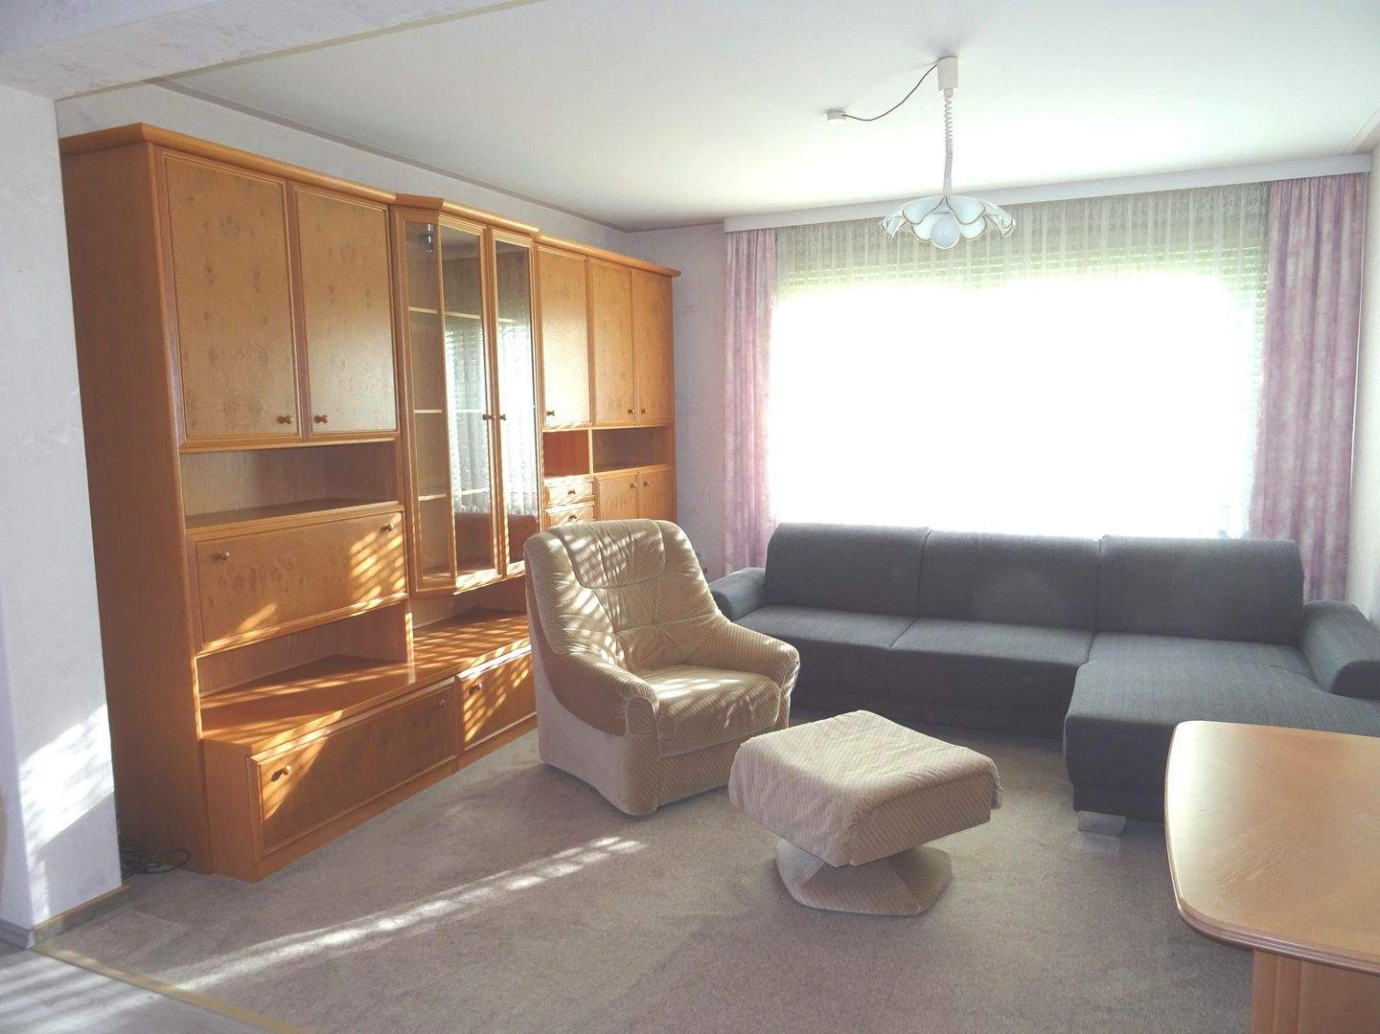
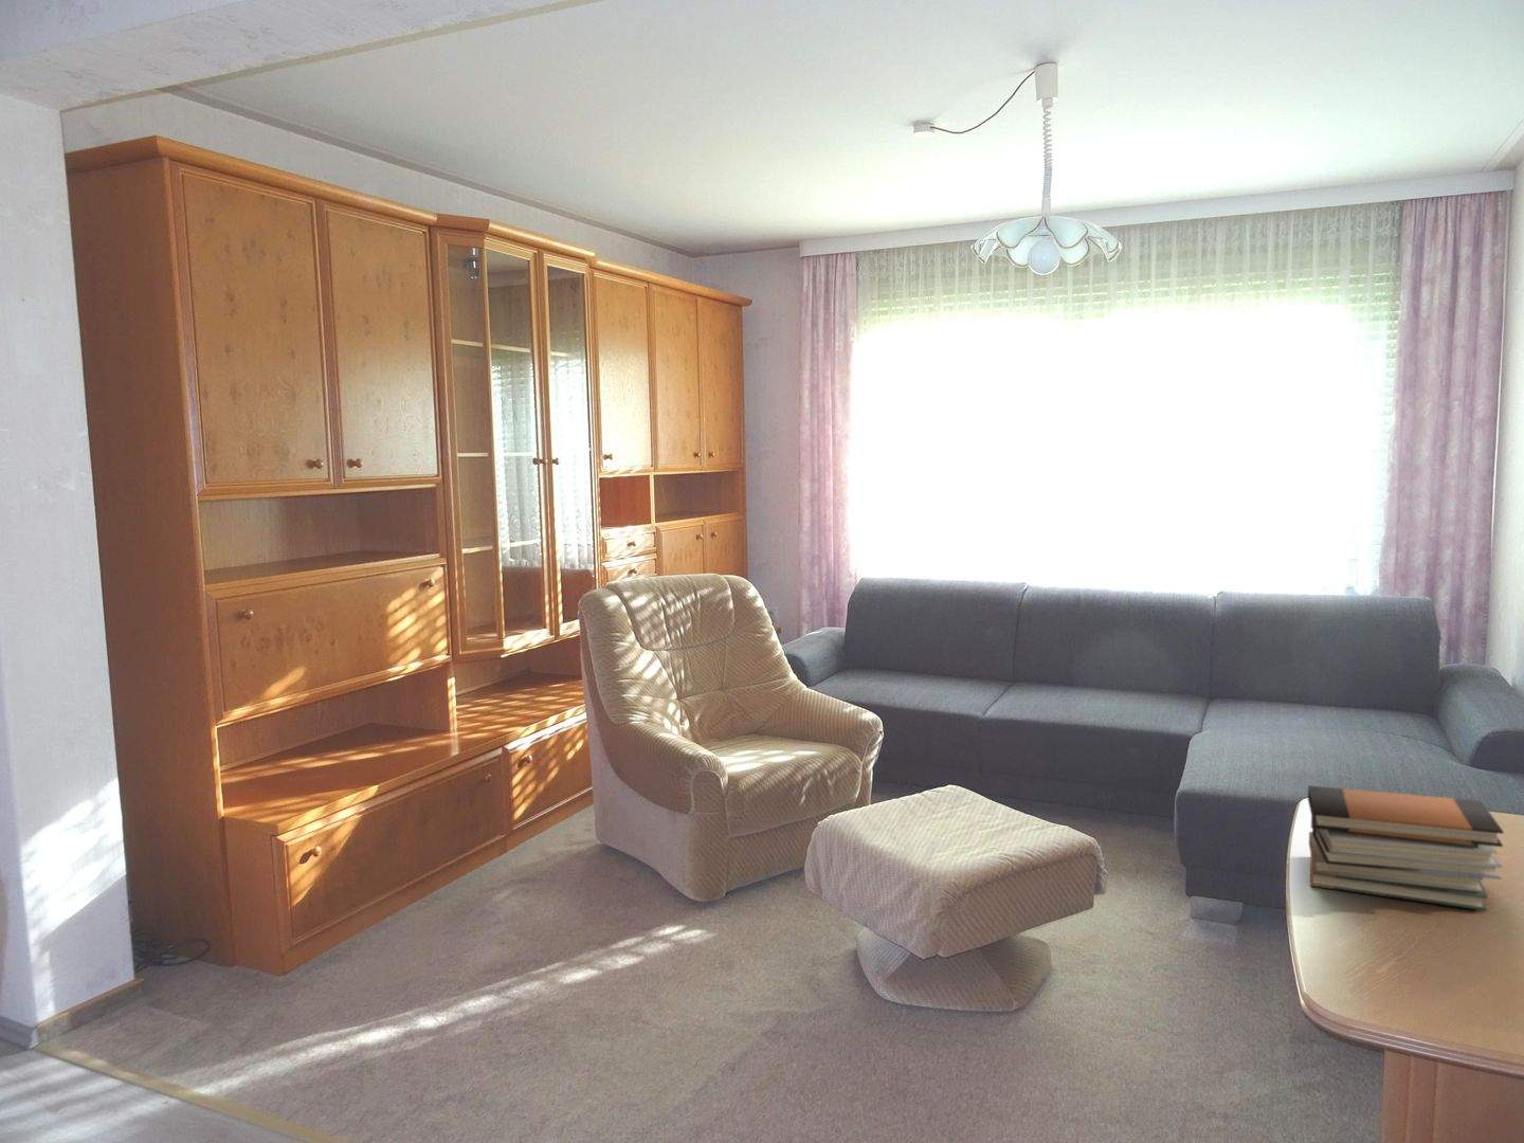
+ book stack [1307,784,1505,912]
